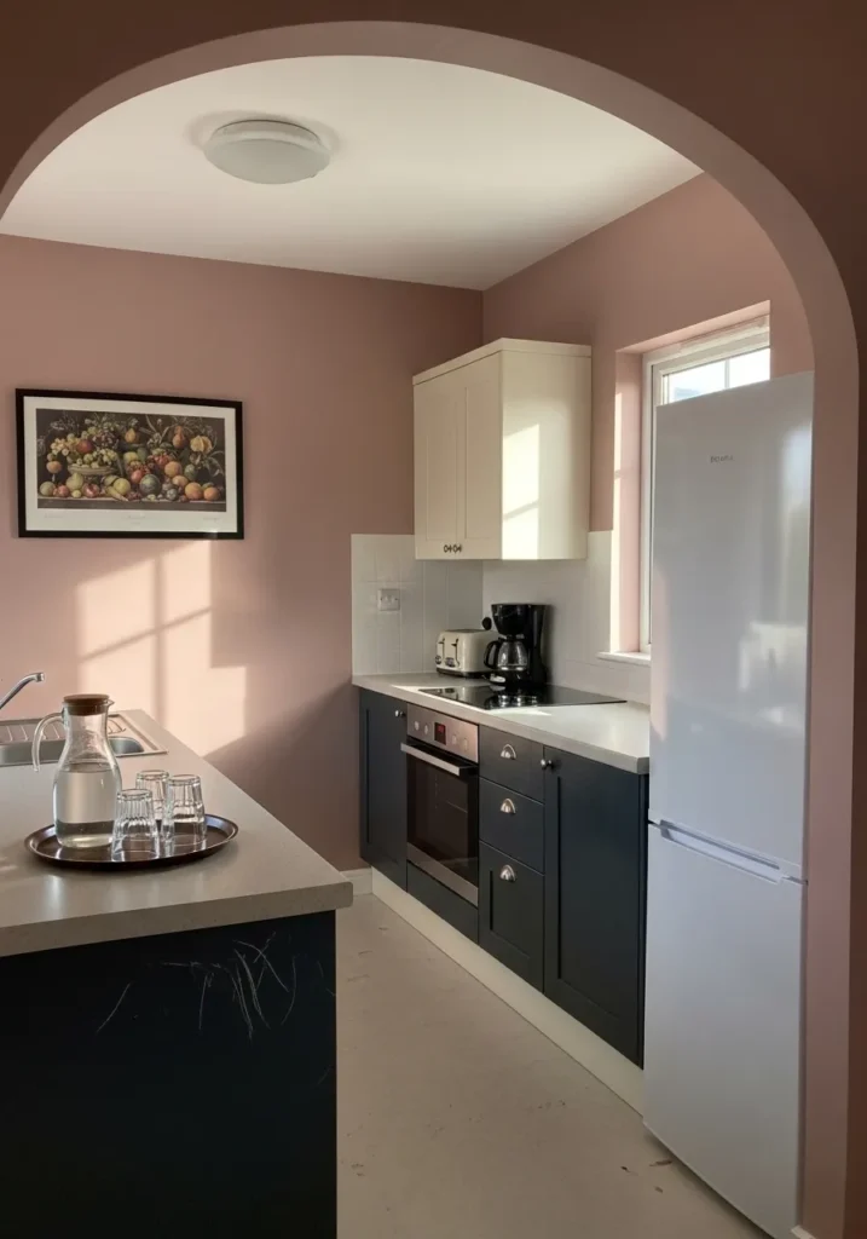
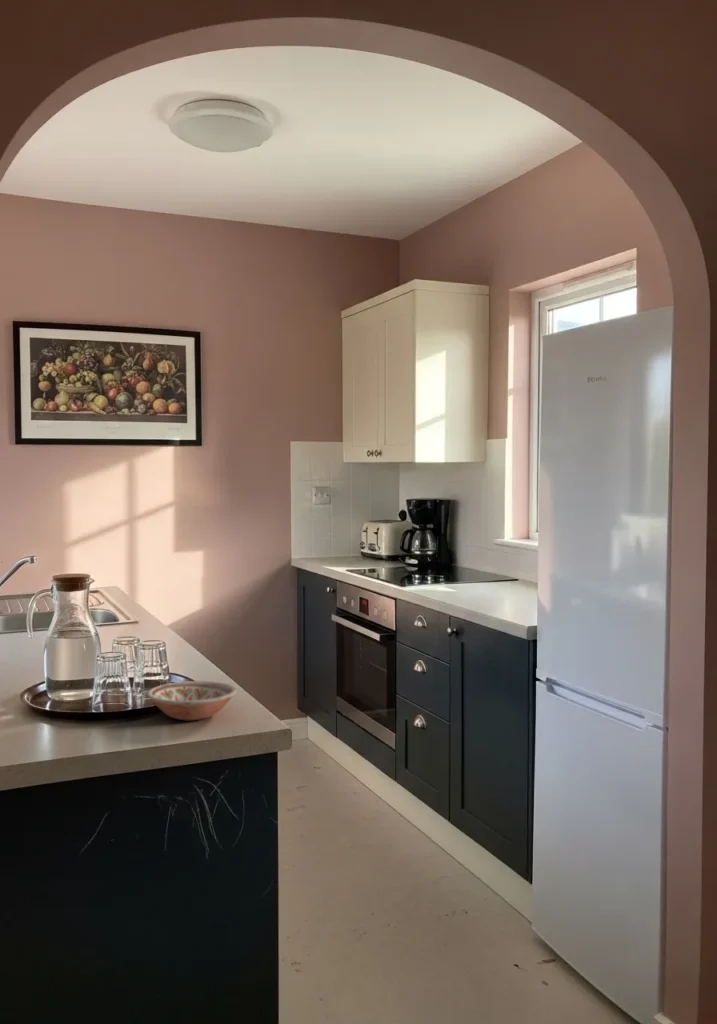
+ bowl [147,680,237,721]
